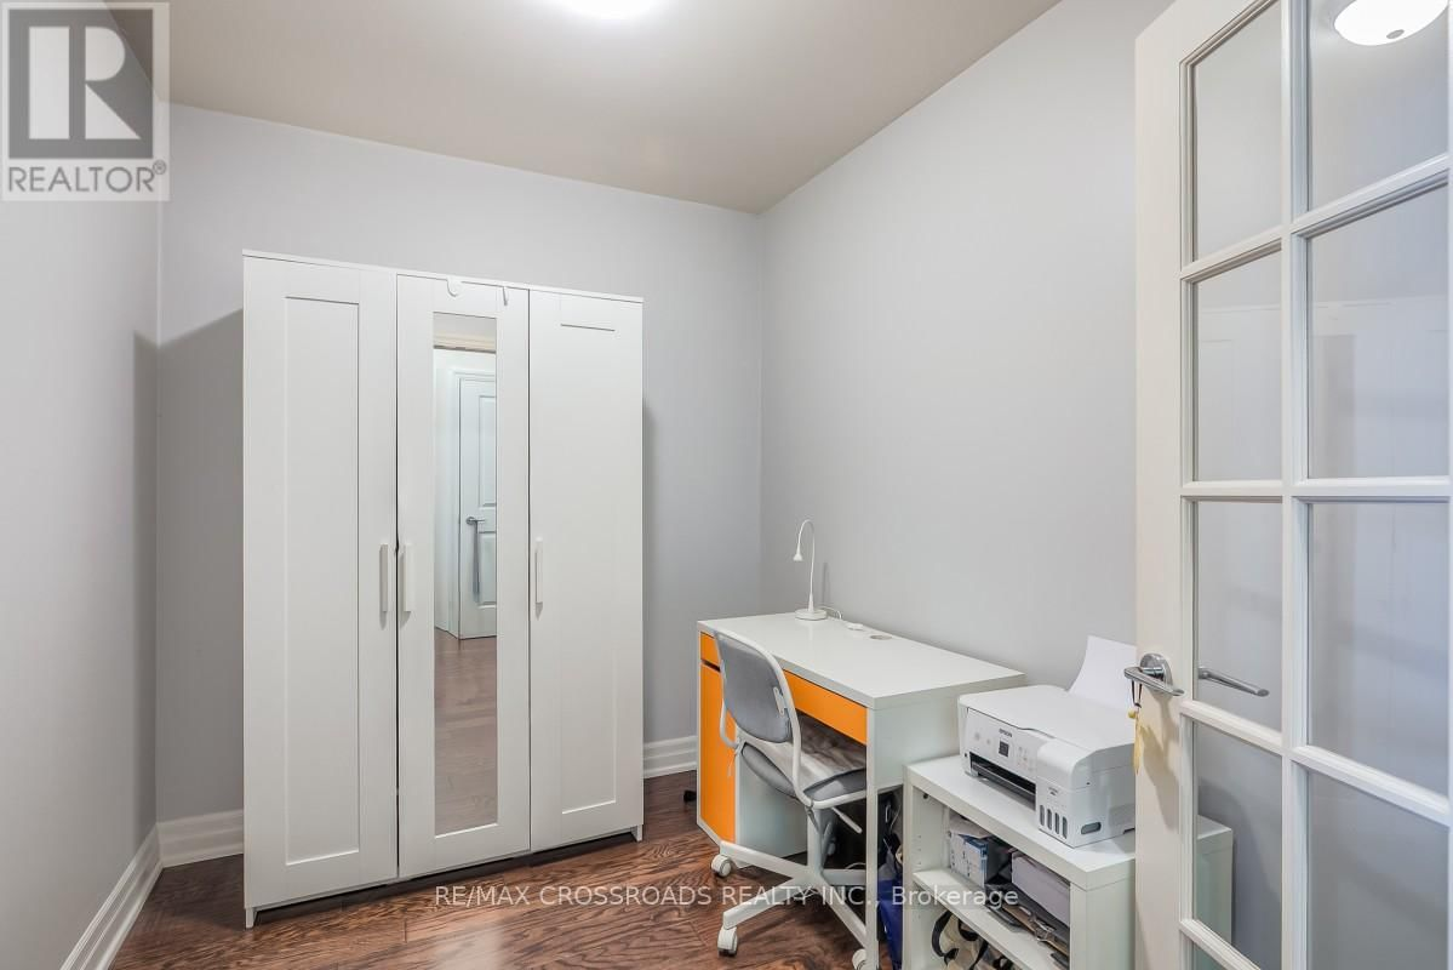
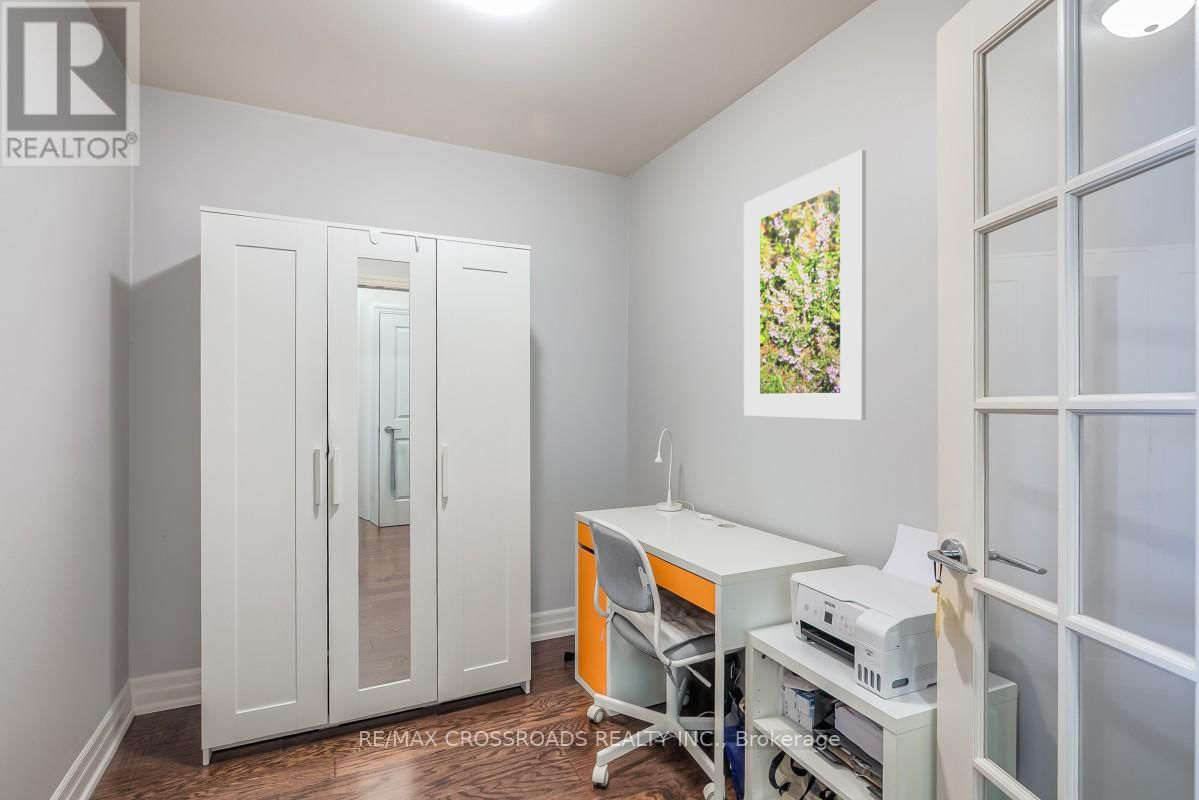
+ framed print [743,149,867,421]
